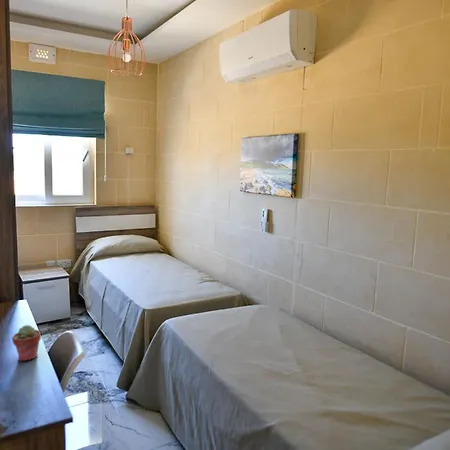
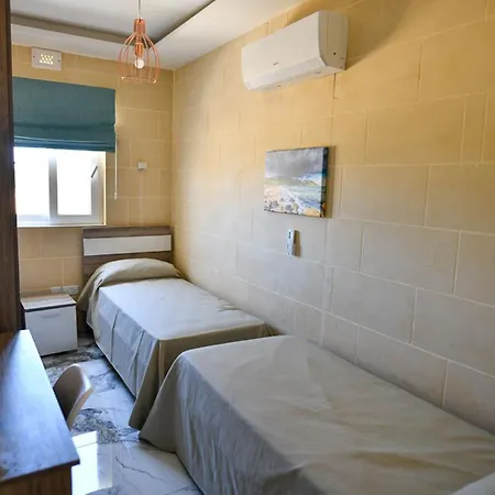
- potted succulent [11,324,42,362]
